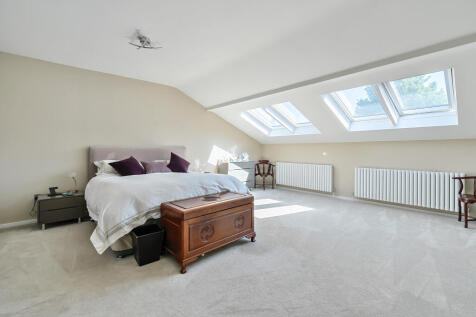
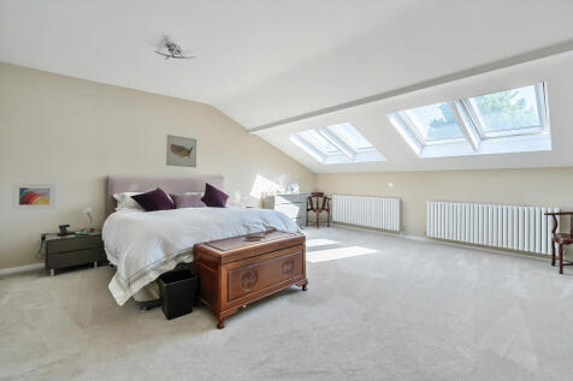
+ wall art [165,133,197,168]
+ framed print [11,181,58,212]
